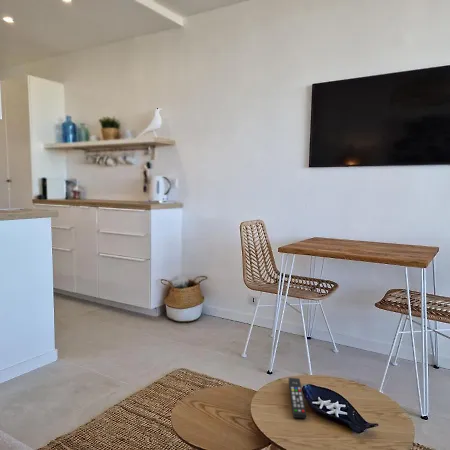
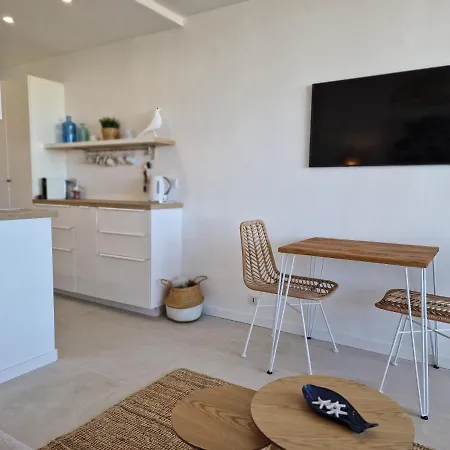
- remote control [288,377,307,419]
